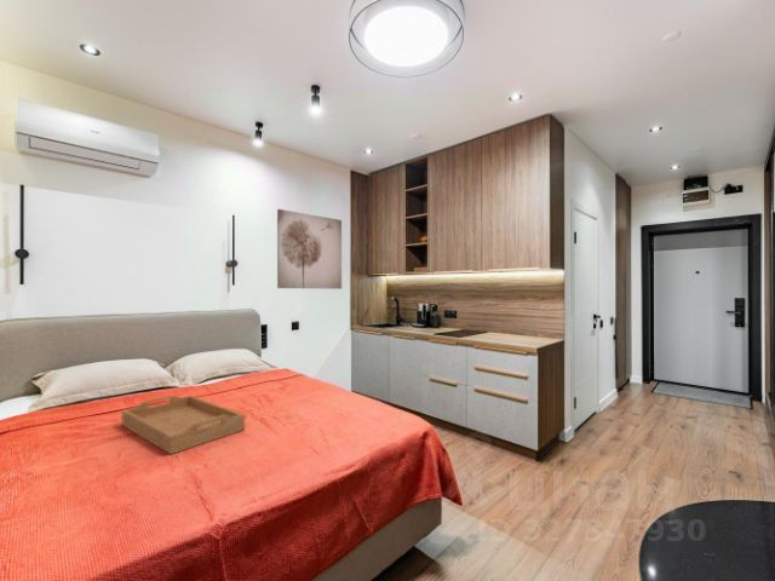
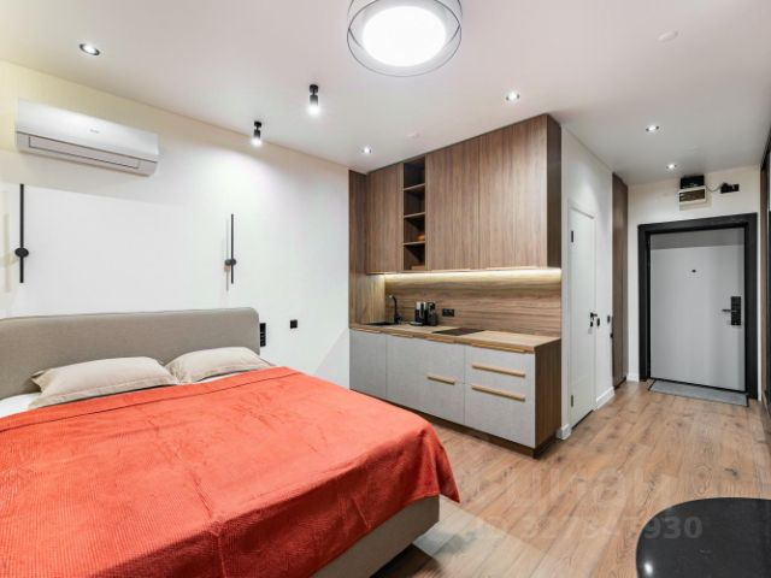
- serving tray [120,395,246,455]
- wall art [276,208,343,290]
